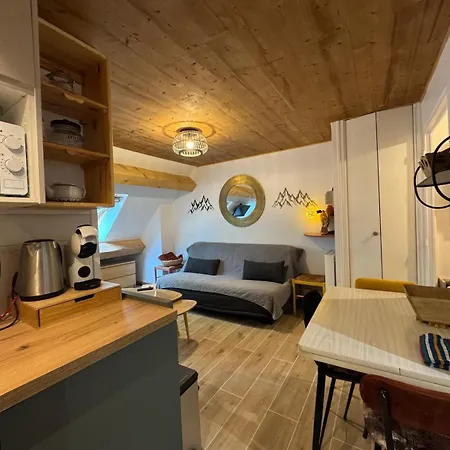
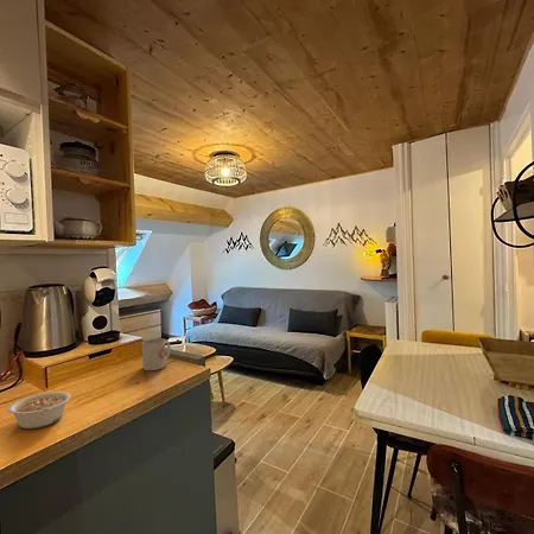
+ mug [141,337,172,371]
+ legume [7,390,72,430]
